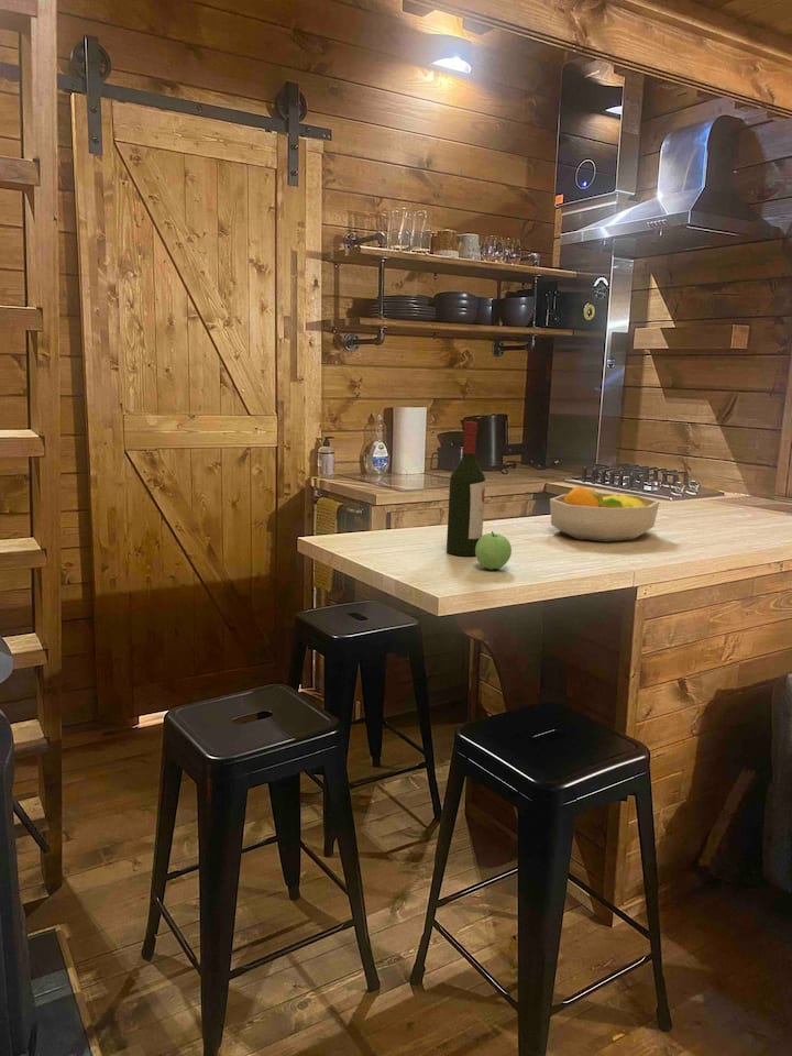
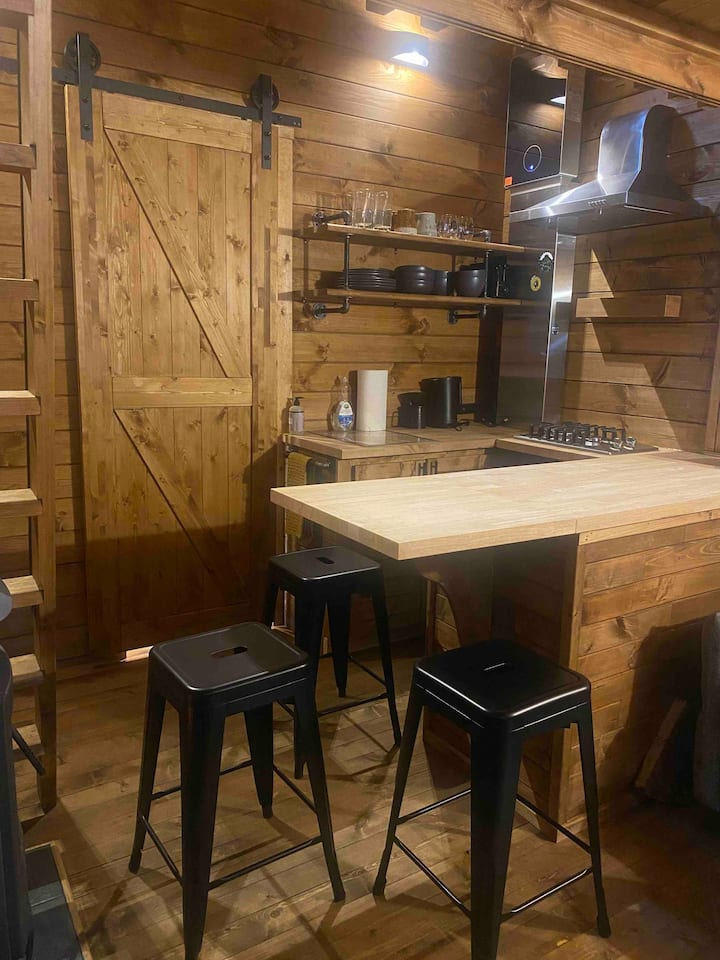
- wine bottle [446,420,486,557]
- fruit bowl [549,485,661,542]
- apple [475,530,513,571]
